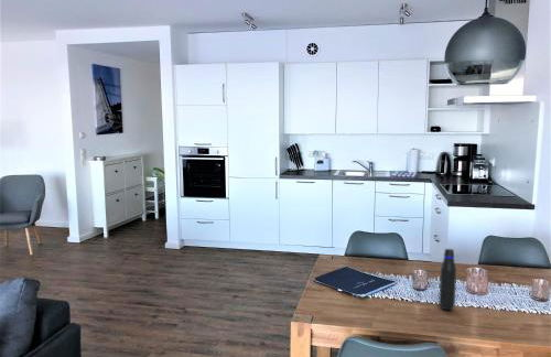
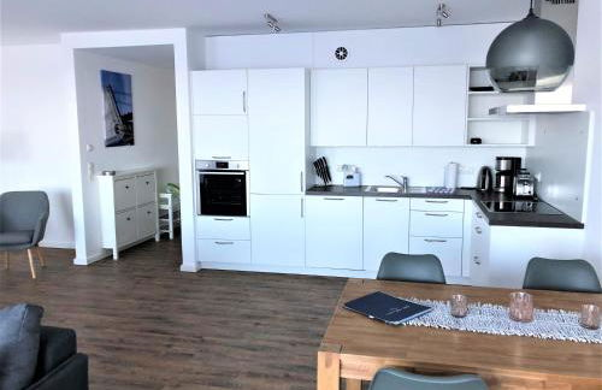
- water bottle [437,248,457,312]
